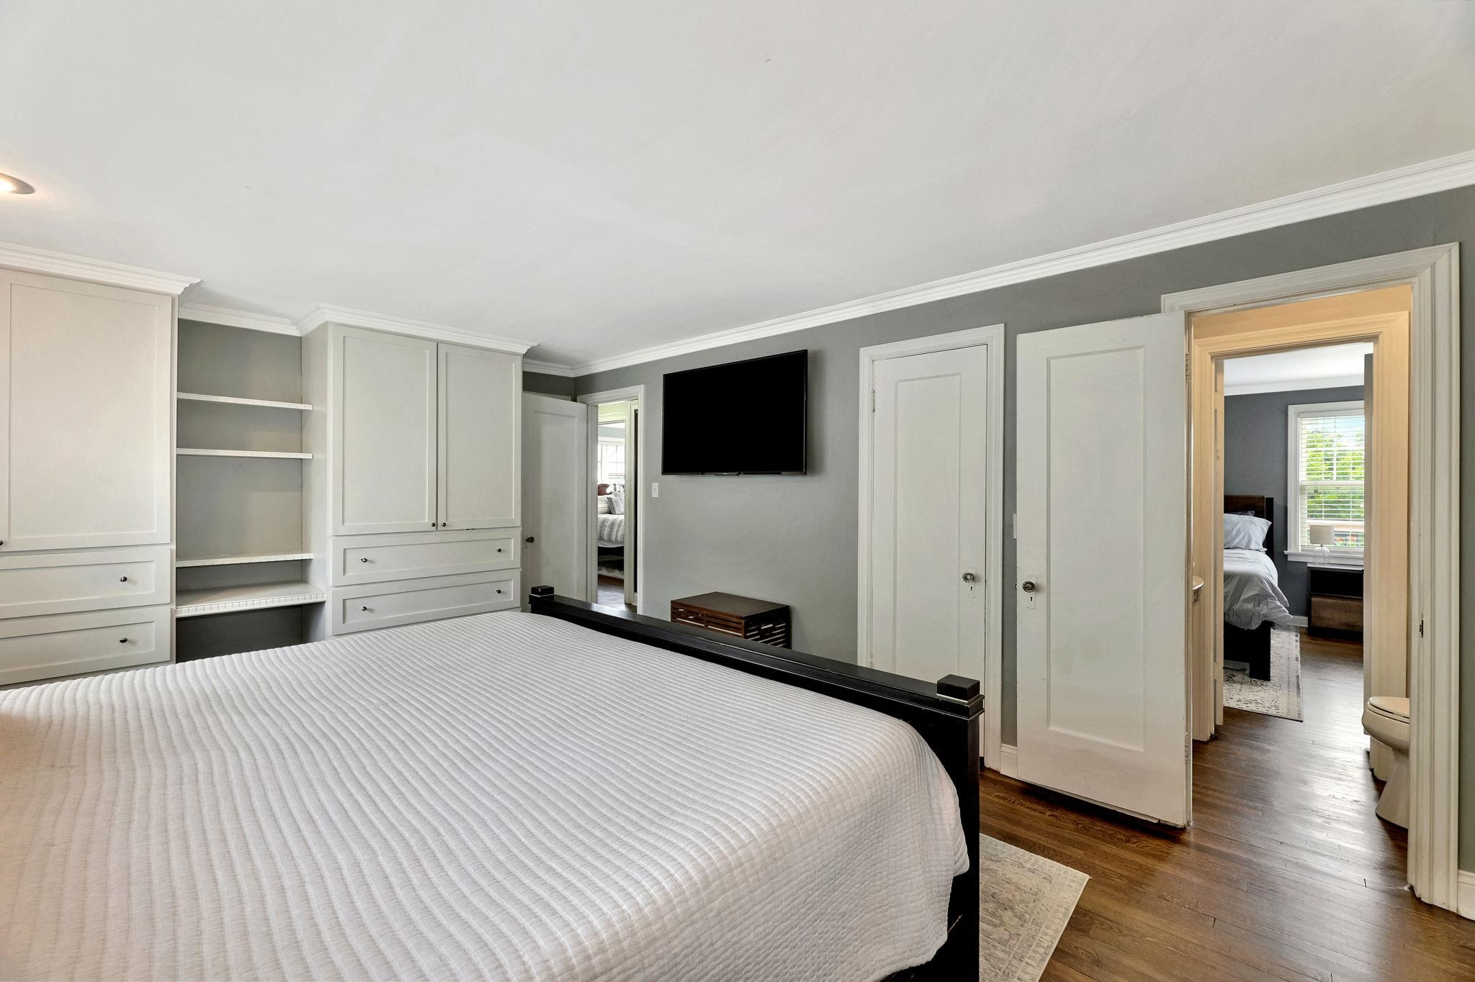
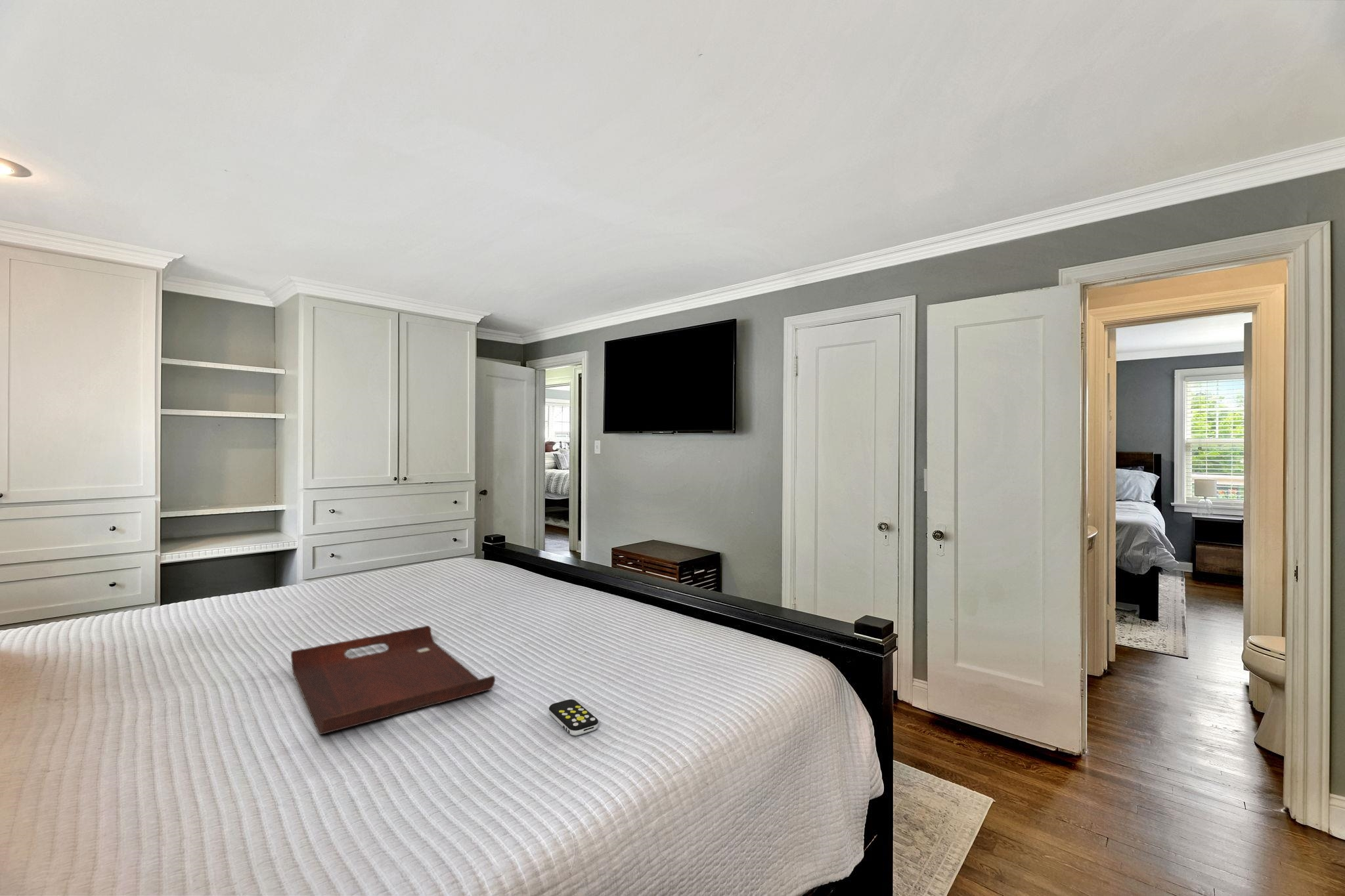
+ serving tray [290,625,496,735]
+ remote control [548,698,599,736]
